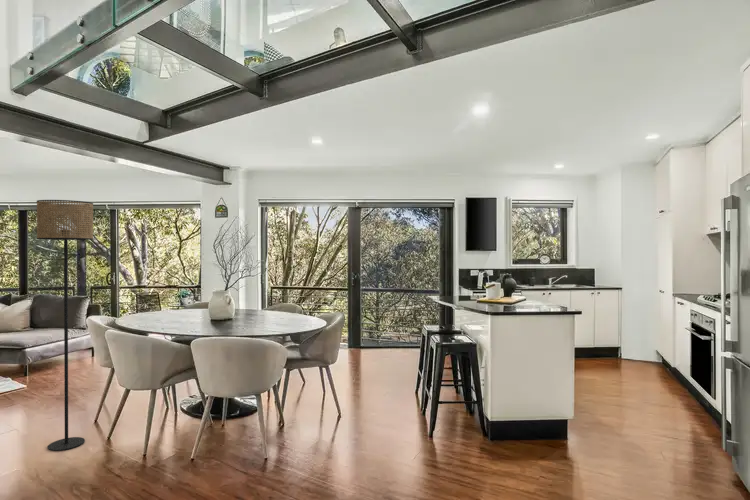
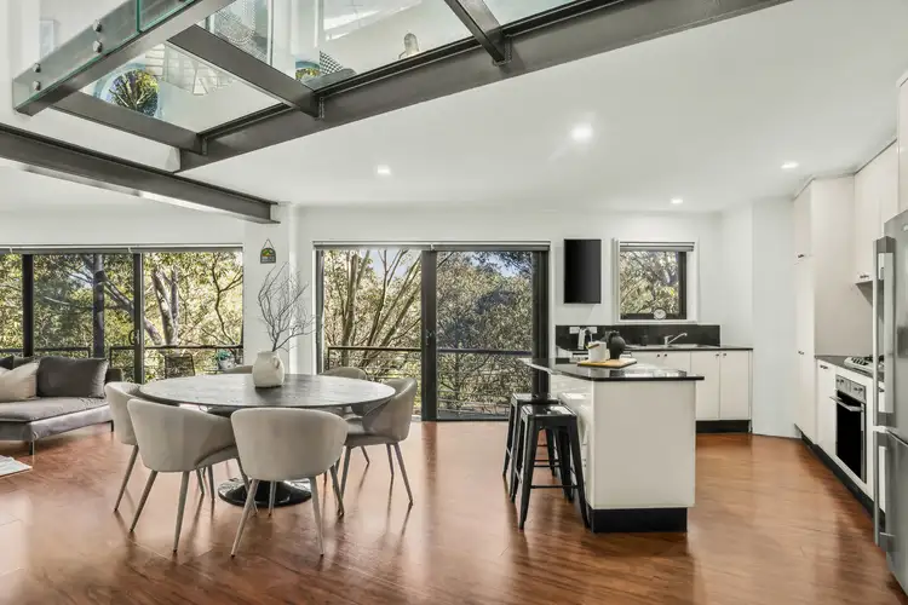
- floor lamp [36,199,94,452]
